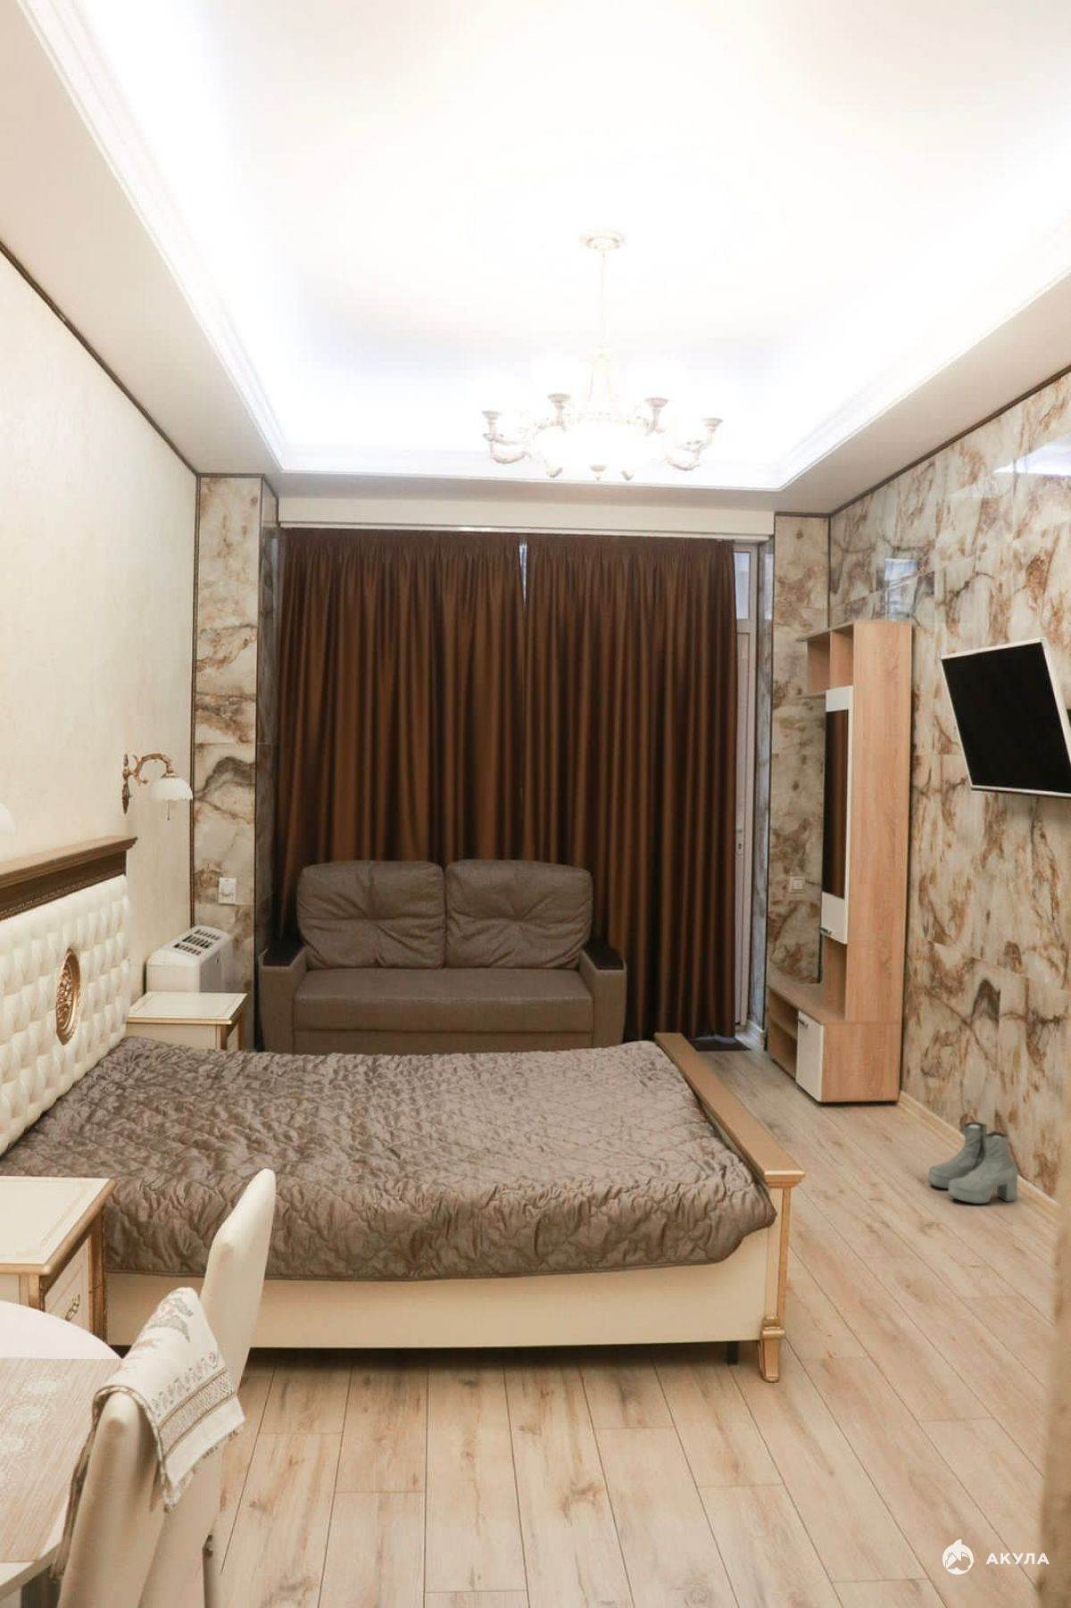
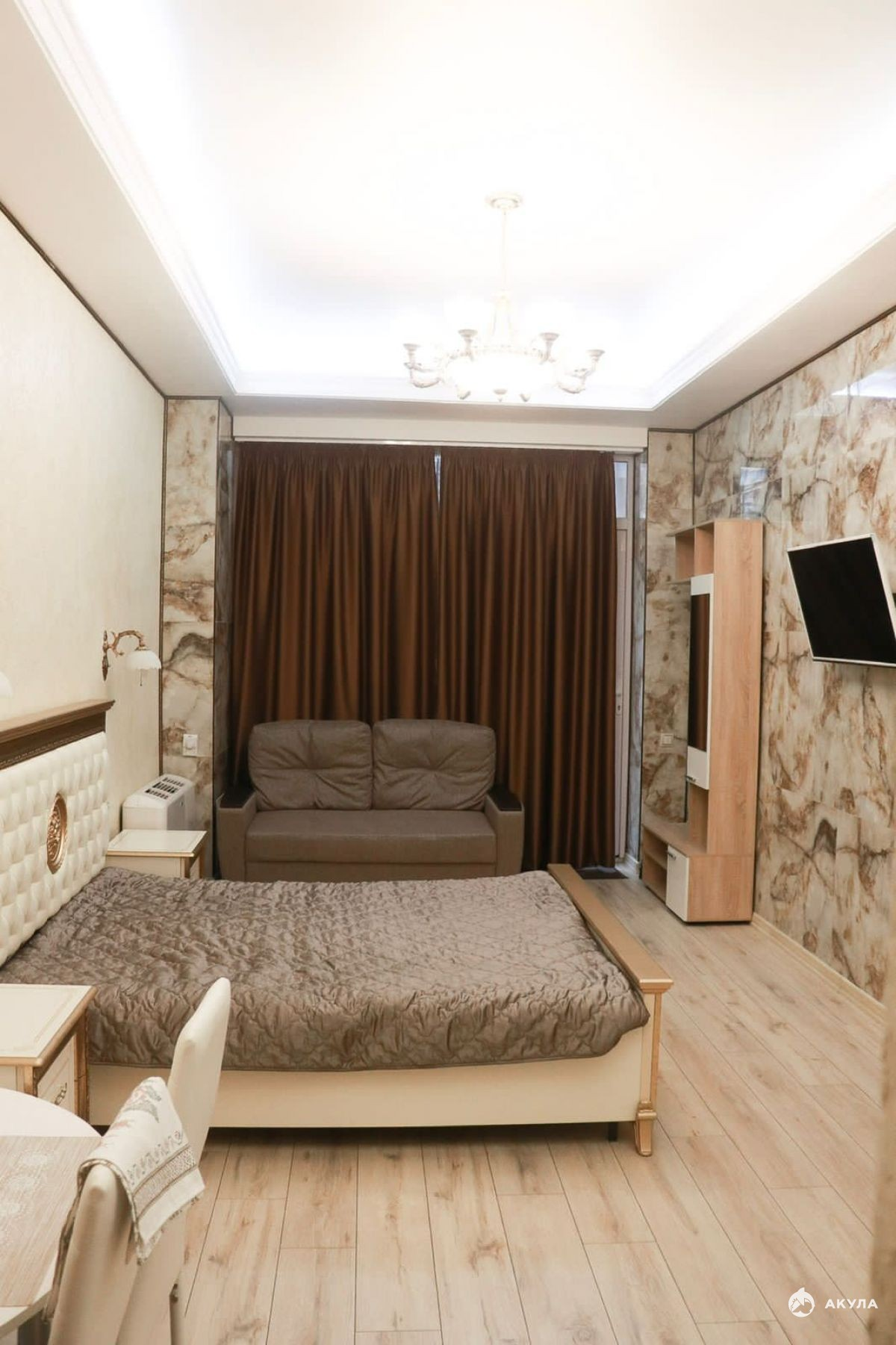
- boots [928,1121,1020,1204]
